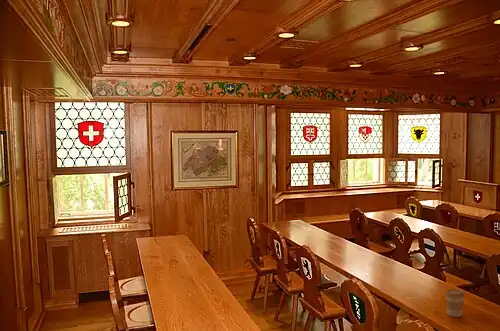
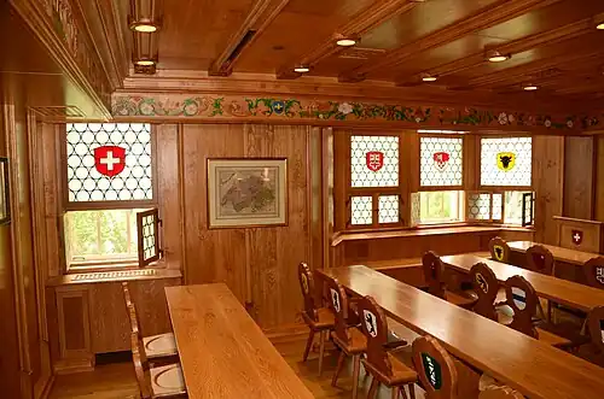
- coffee cup [444,288,465,318]
